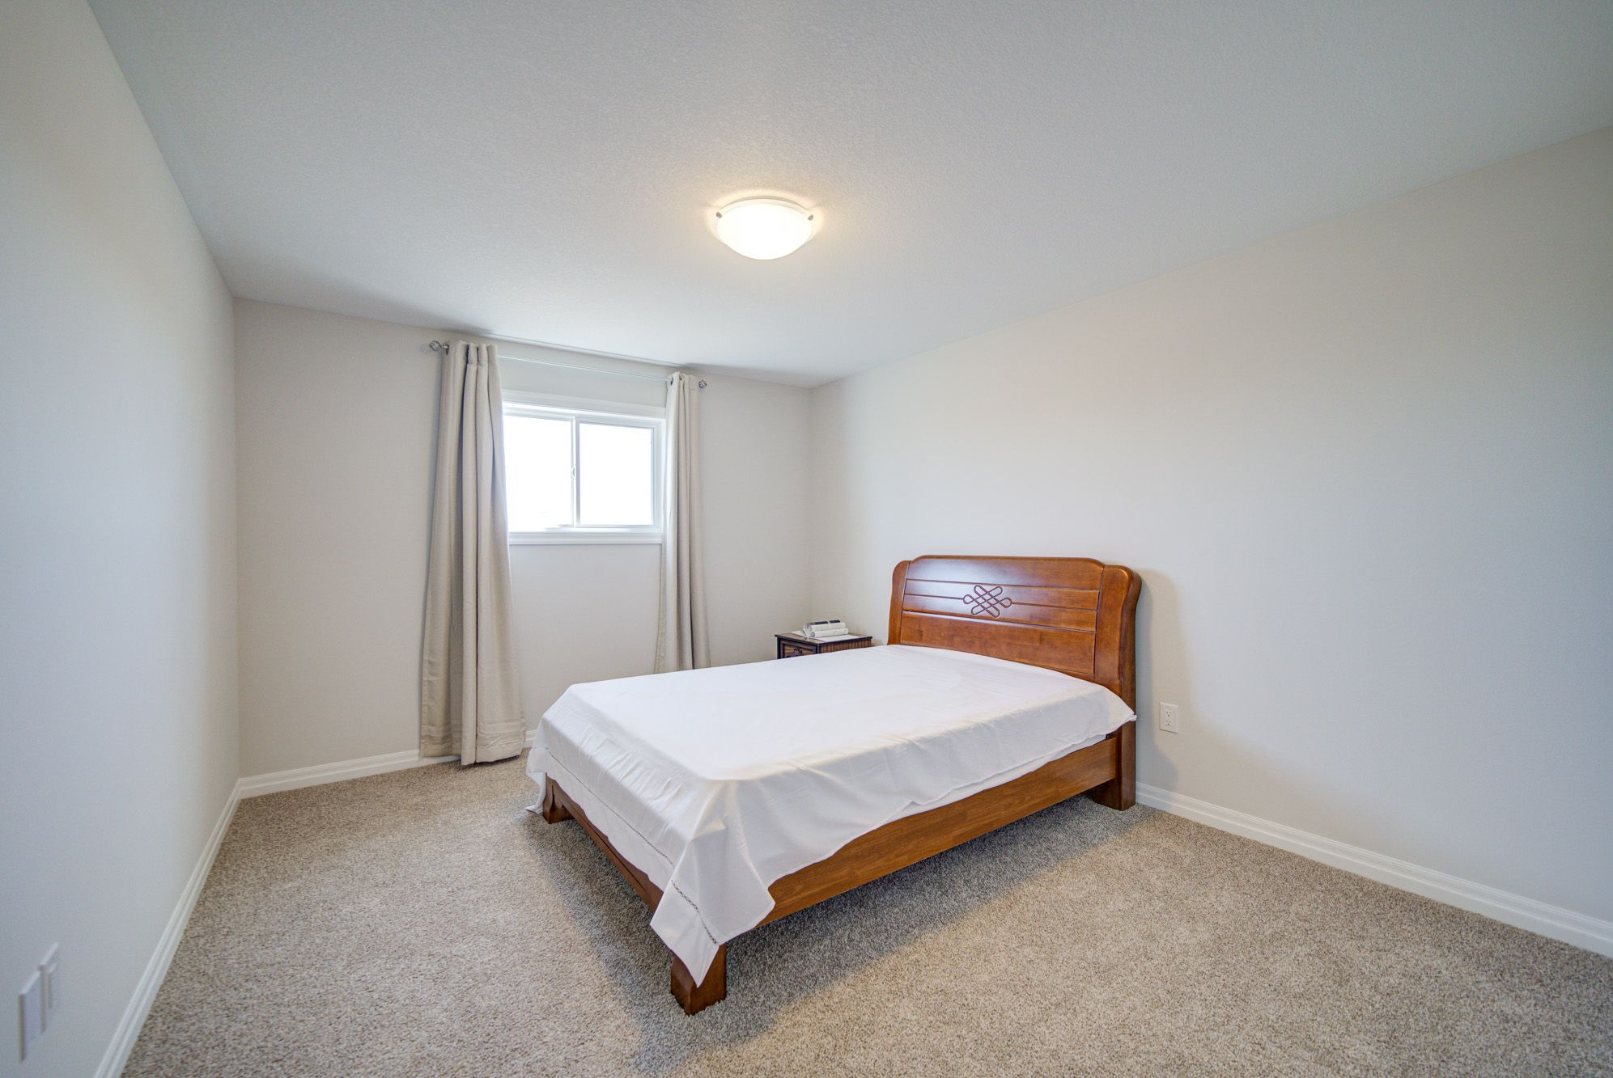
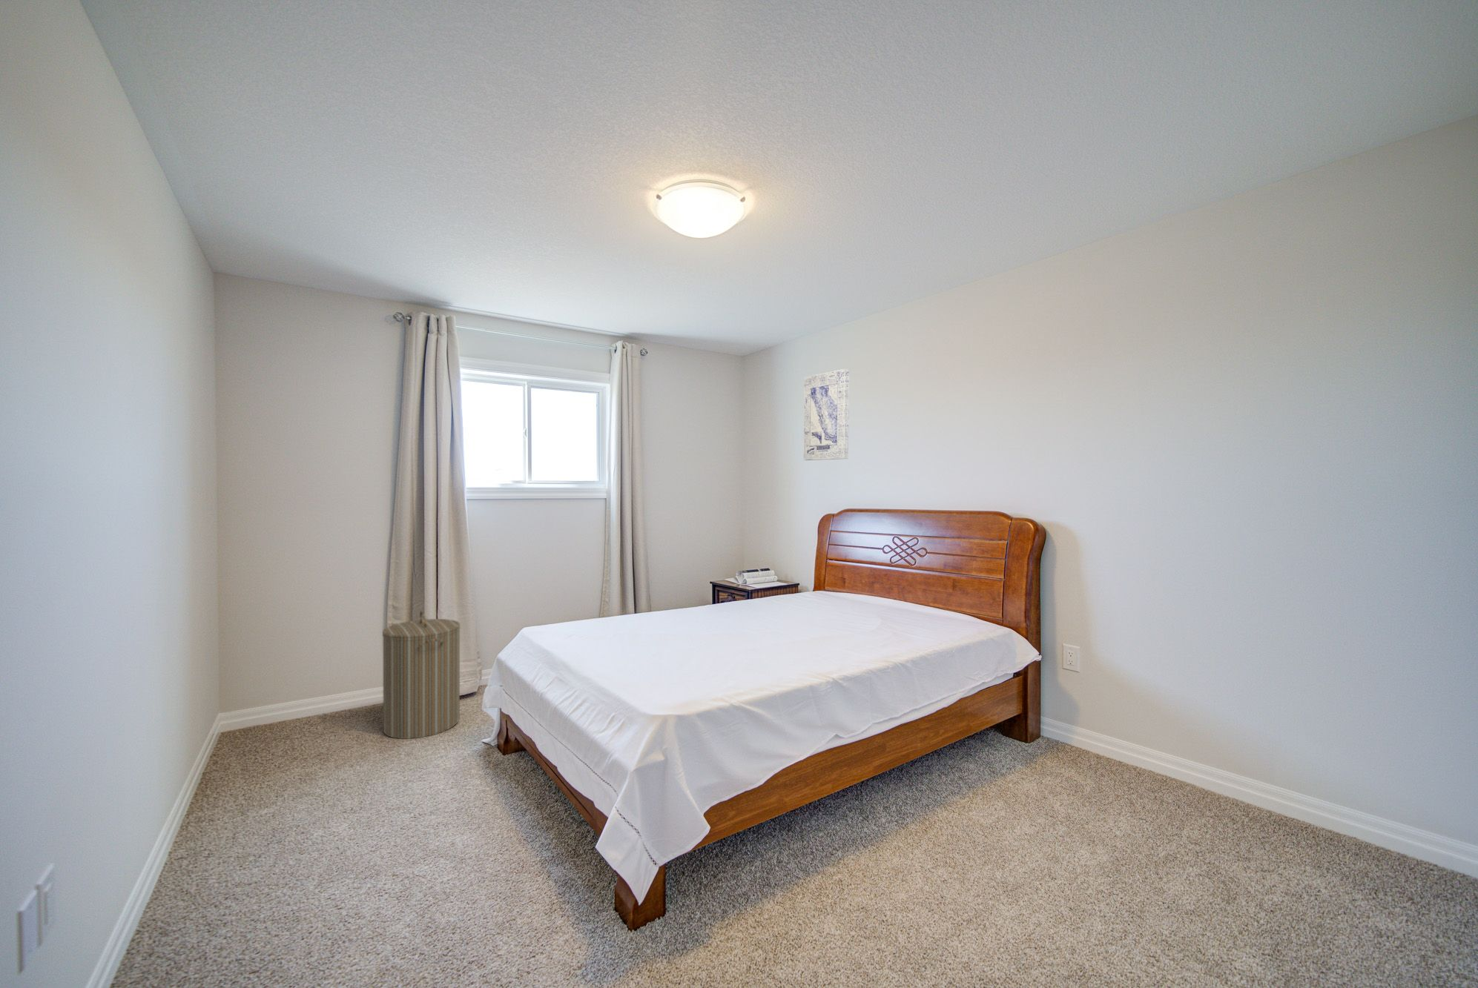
+ laundry hamper [382,610,461,740]
+ wall art [802,368,850,461]
